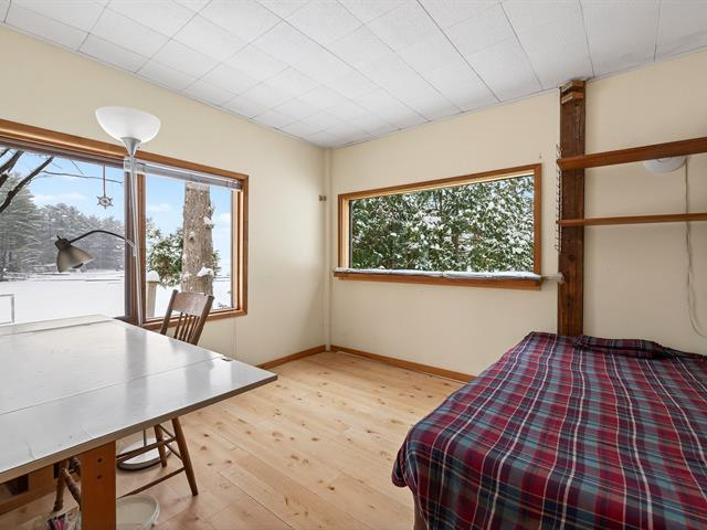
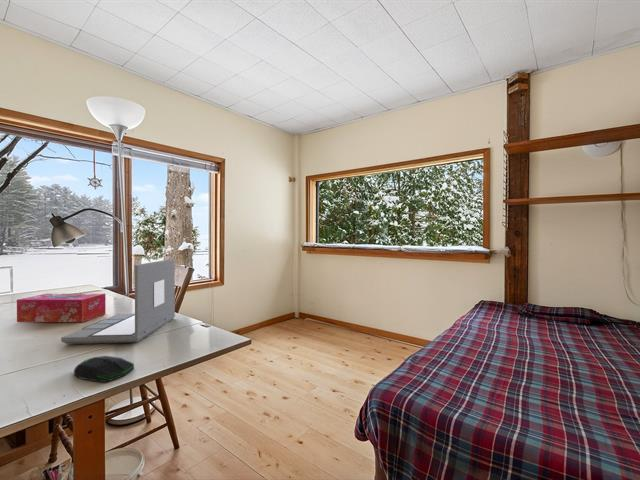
+ tissue box [16,293,107,323]
+ laptop [60,258,176,345]
+ computer mouse [73,355,135,383]
